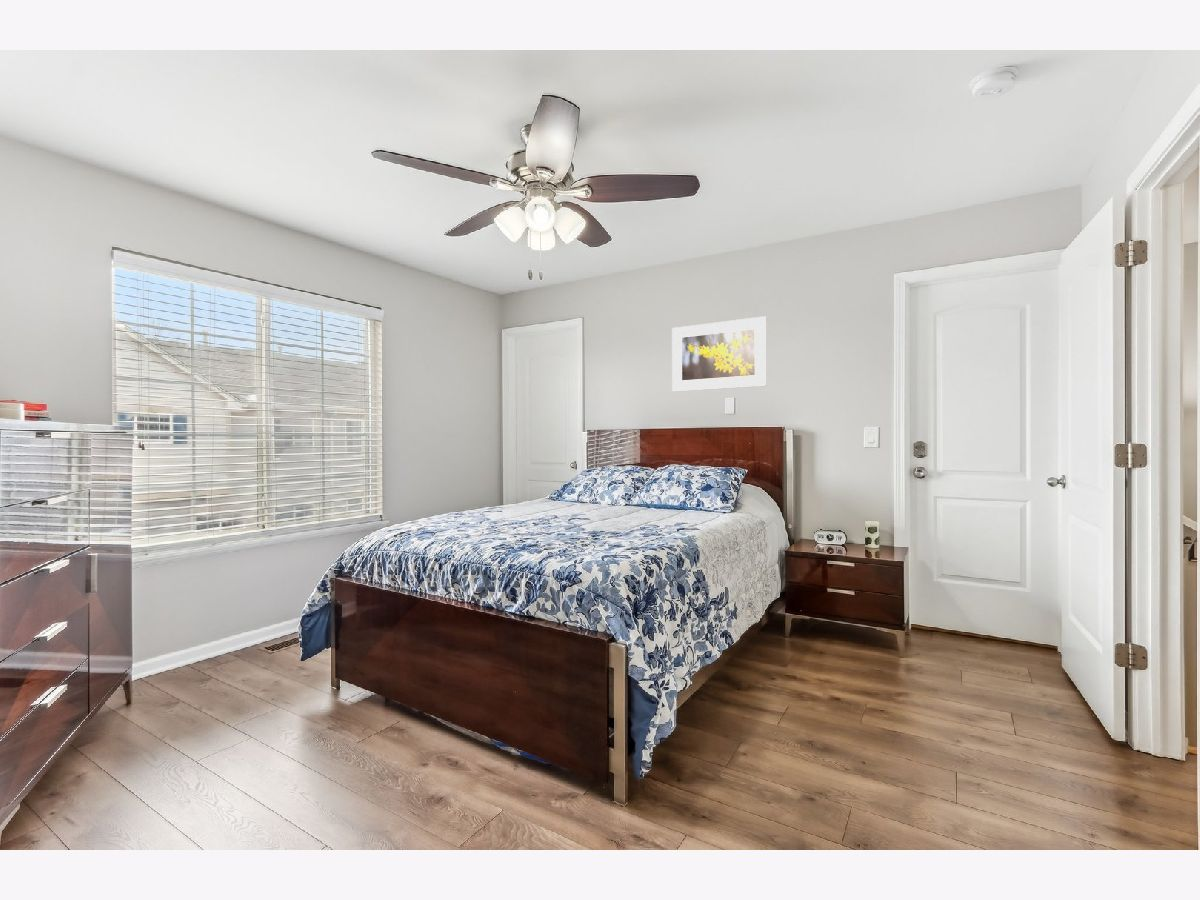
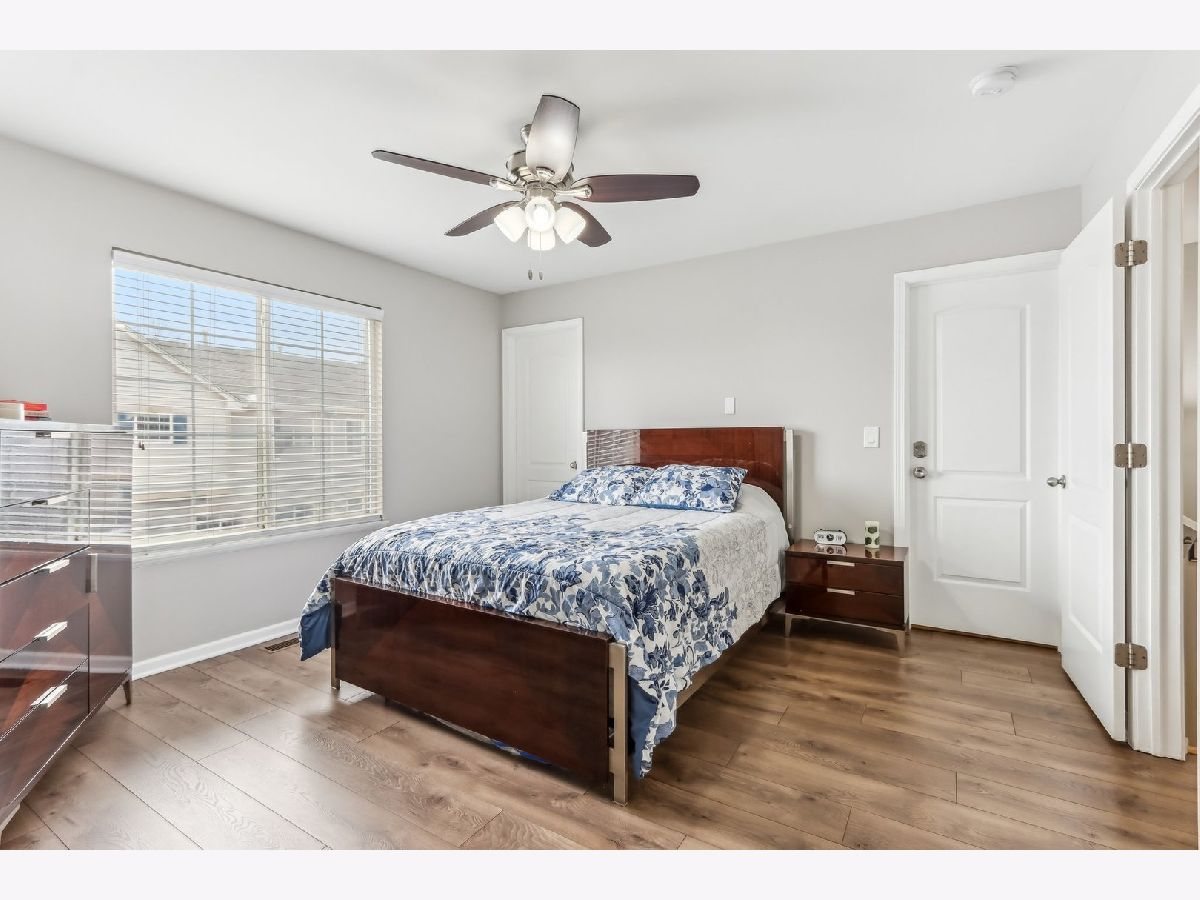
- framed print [671,315,768,393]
